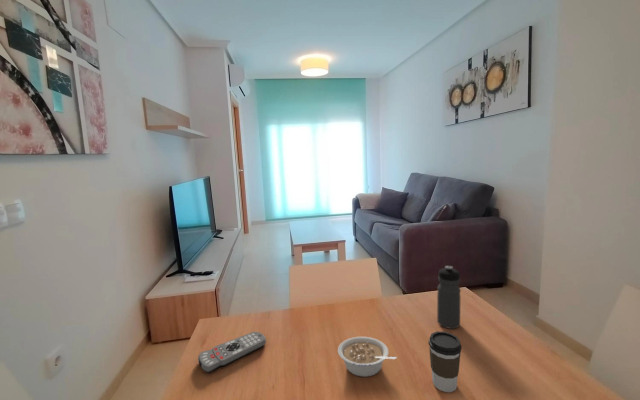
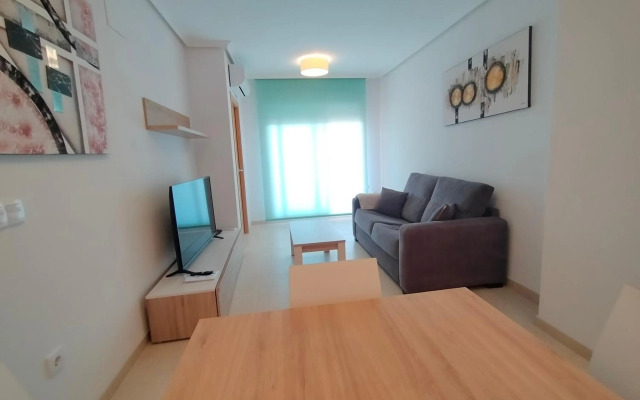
- water bottle [436,265,462,330]
- coffee cup [427,330,463,393]
- legume [337,336,398,378]
- remote control [197,331,267,374]
